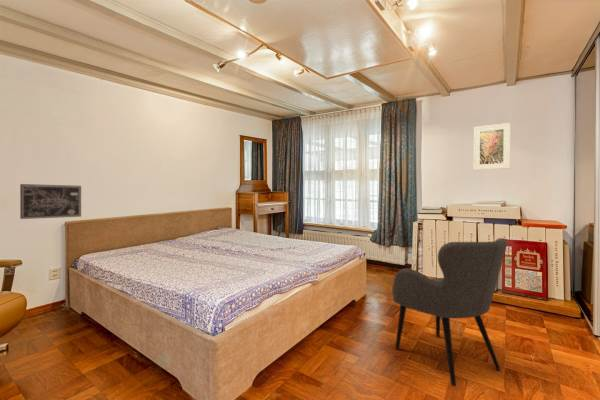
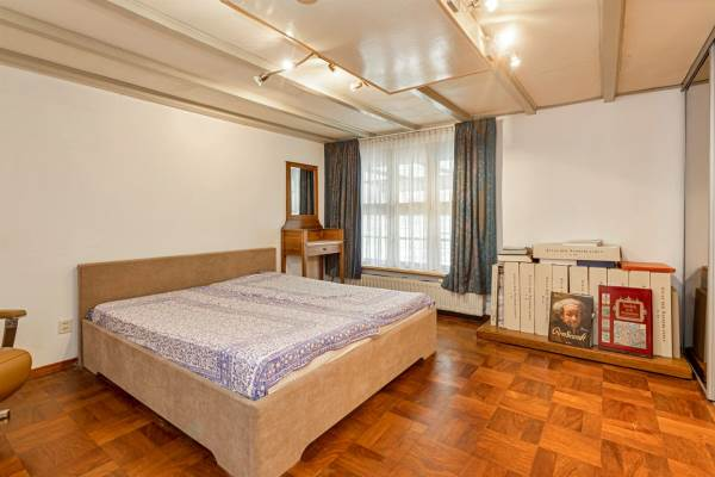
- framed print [473,122,511,171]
- wall art [19,183,82,220]
- armchair [391,237,508,388]
